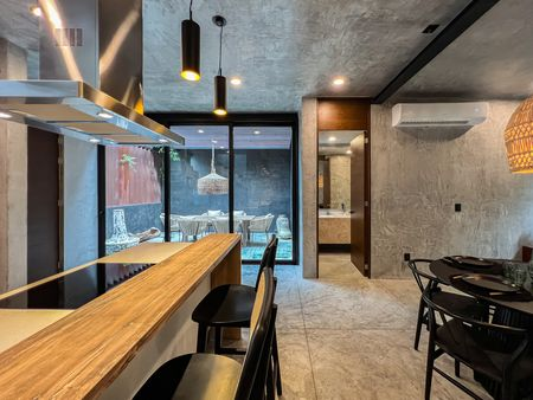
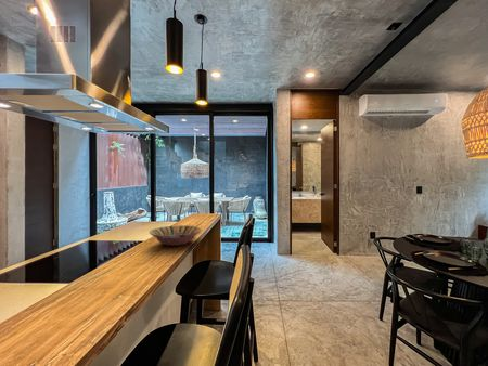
+ serving bowl [149,224,203,247]
